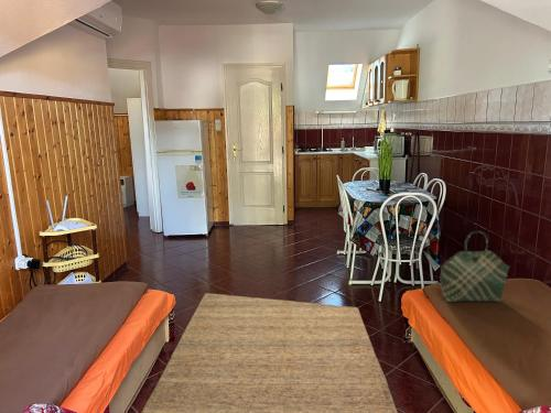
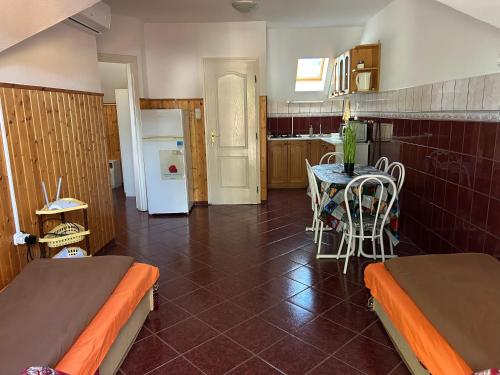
- tote bag [439,230,510,303]
- rug [140,292,399,413]
